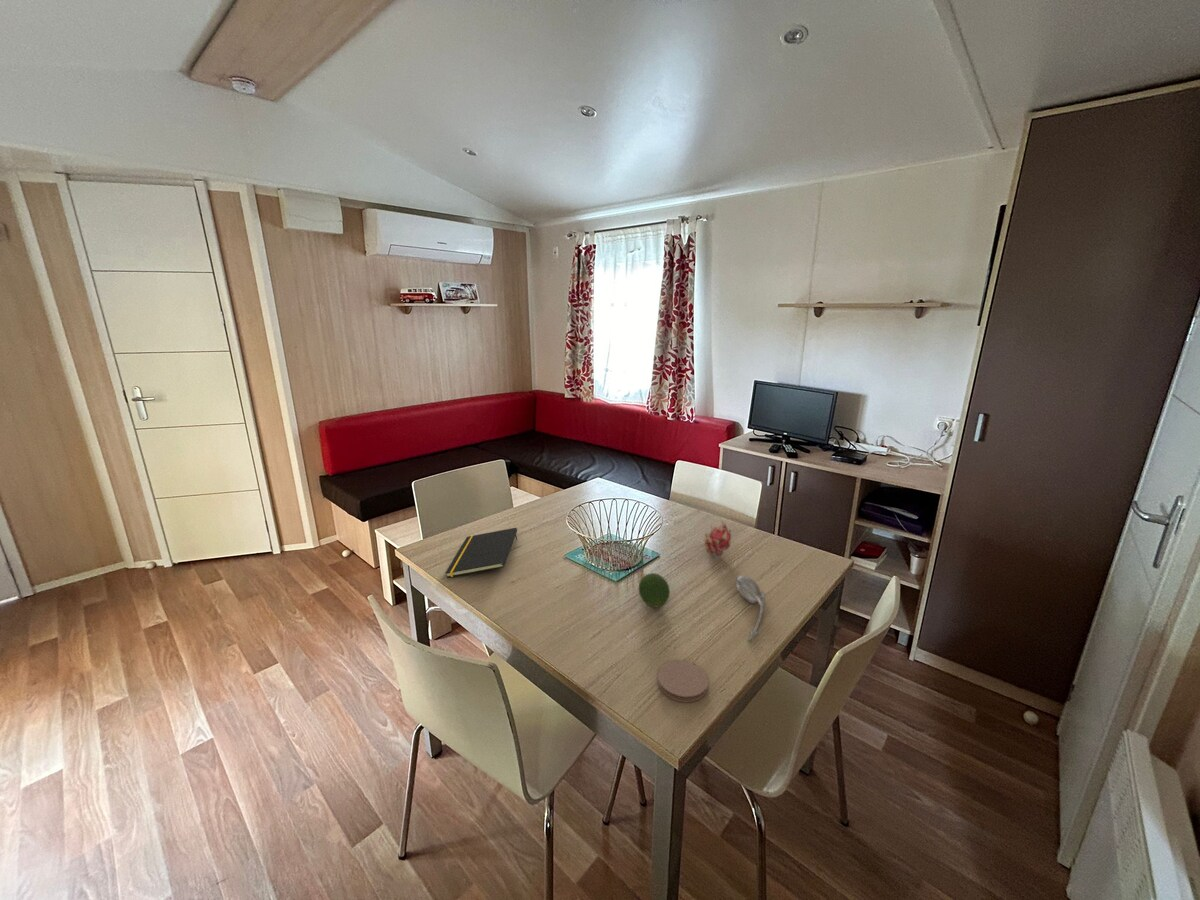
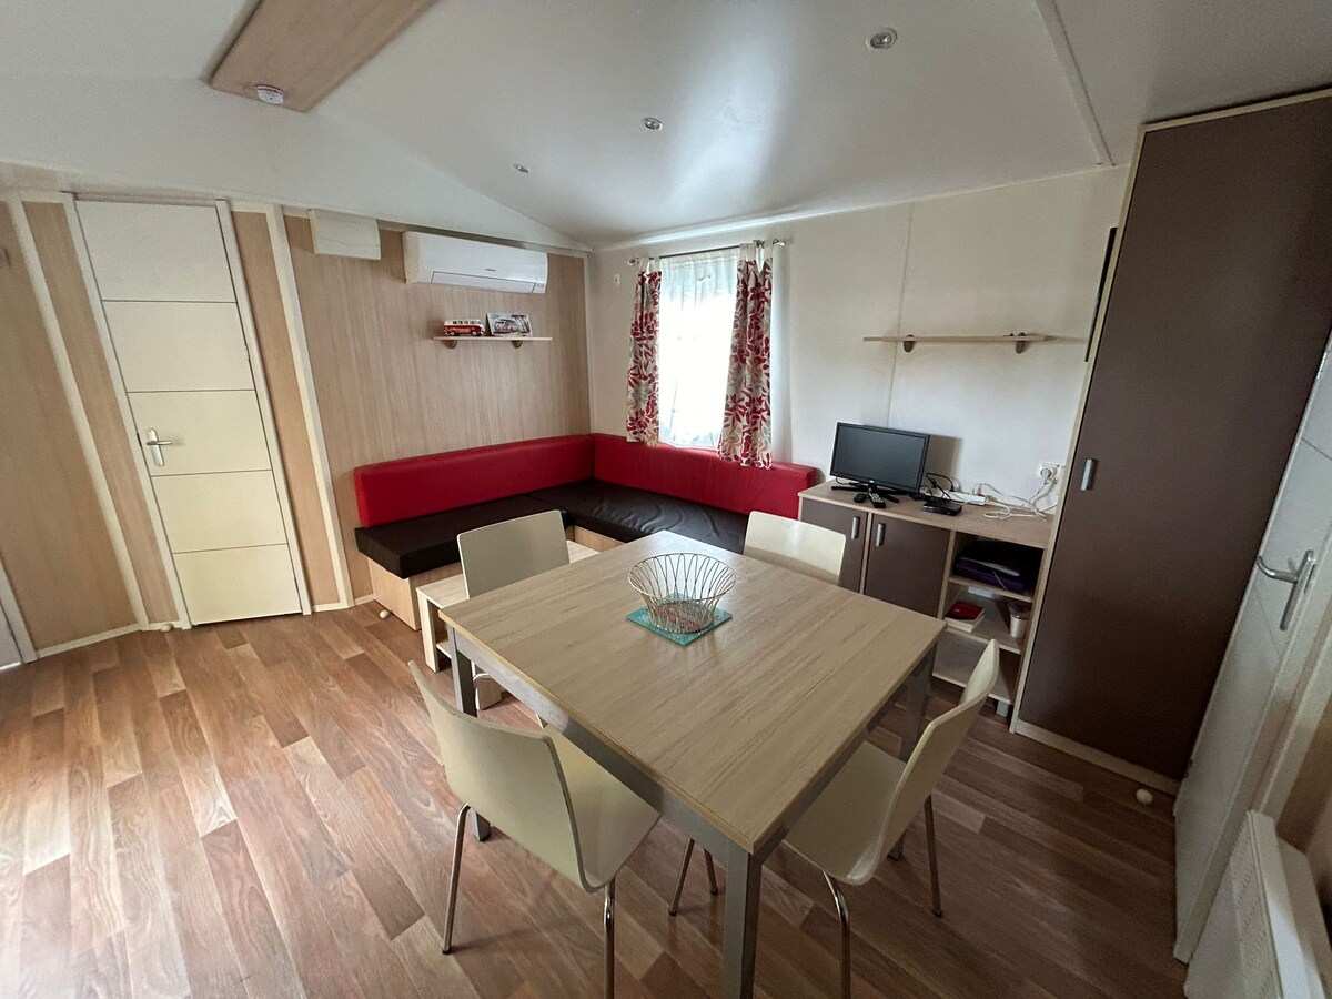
- coaster [657,660,709,703]
- notepad [444,527,518,578]
- fruit [702,518,732,556]
- spoon [735,575,766,643]
- fruit [638,572,671,608]
